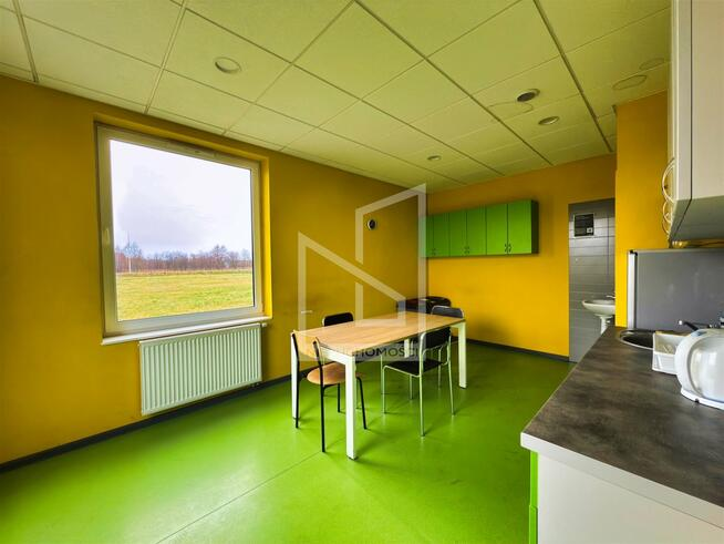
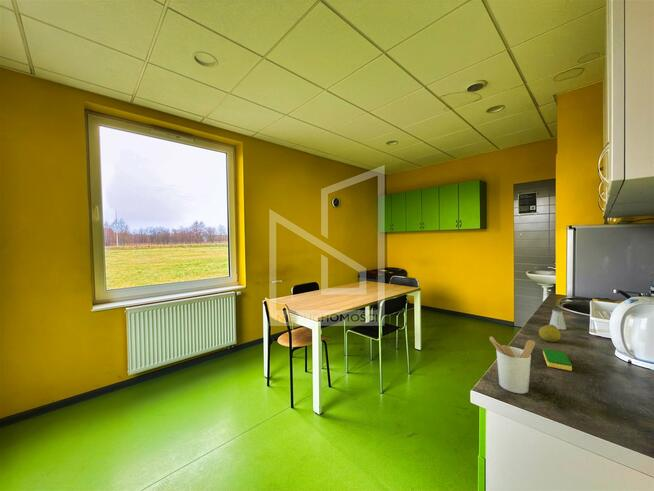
+ saltshaker [548,308,567,330]
+ lemon [538,324,562,343]
+ utensil holder [488,335,536,395]
+ dish sponge [542,348,573,372]
